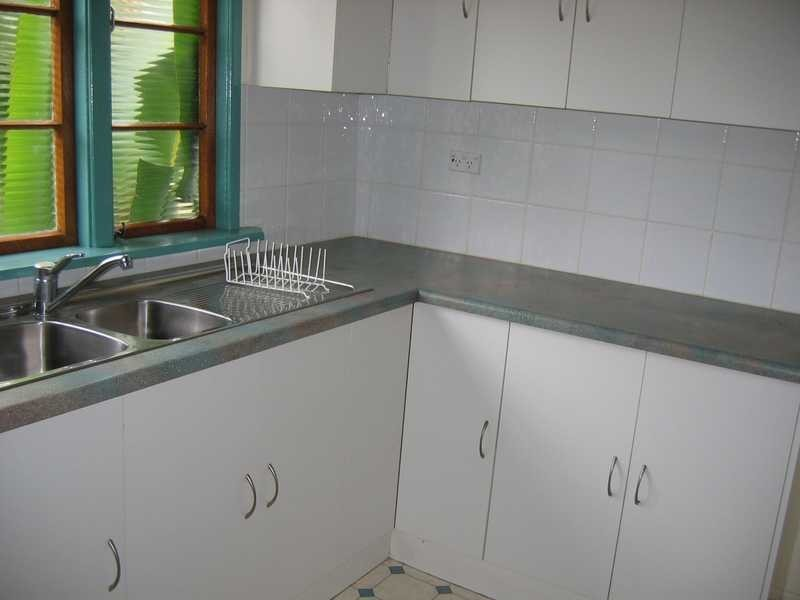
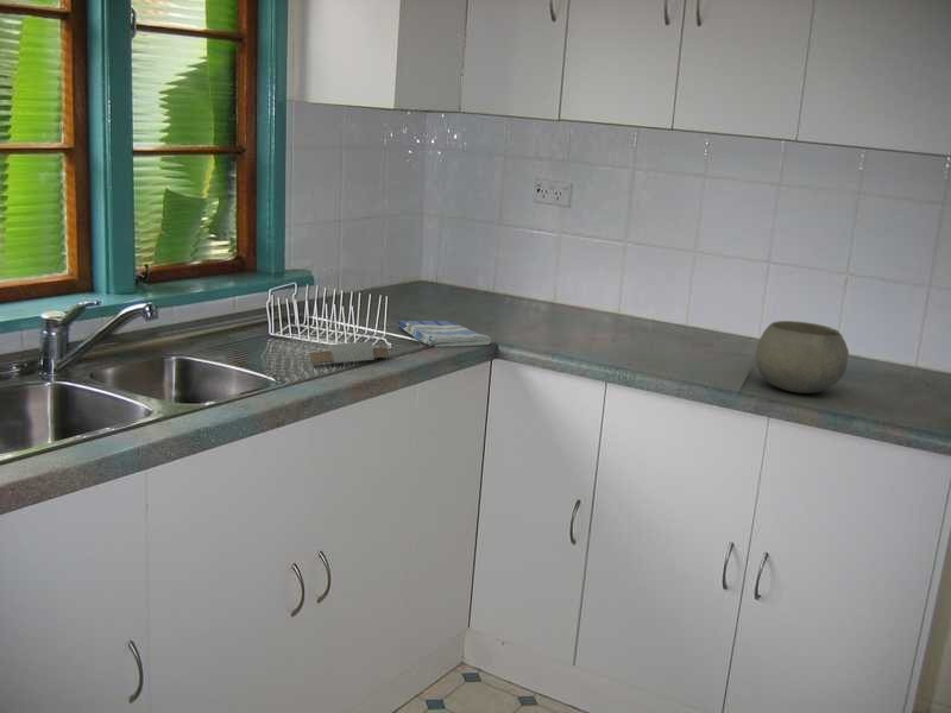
+ dish towel [397,320,492,348]
+ rolling pin [308,341,390,365]
+ bowl [755,320,850,395]
